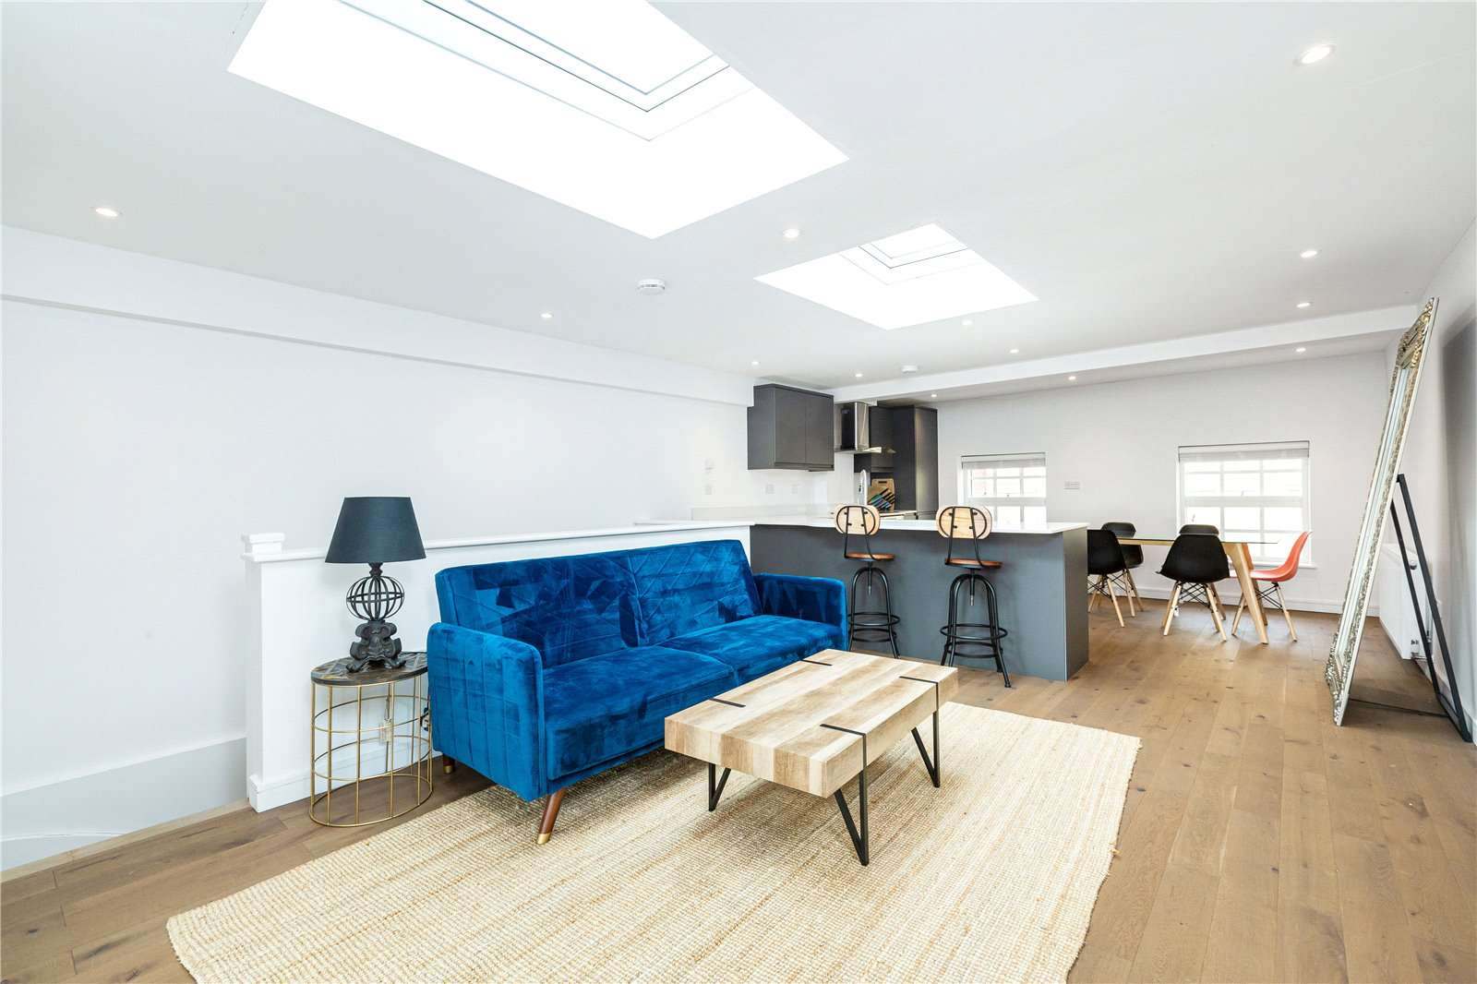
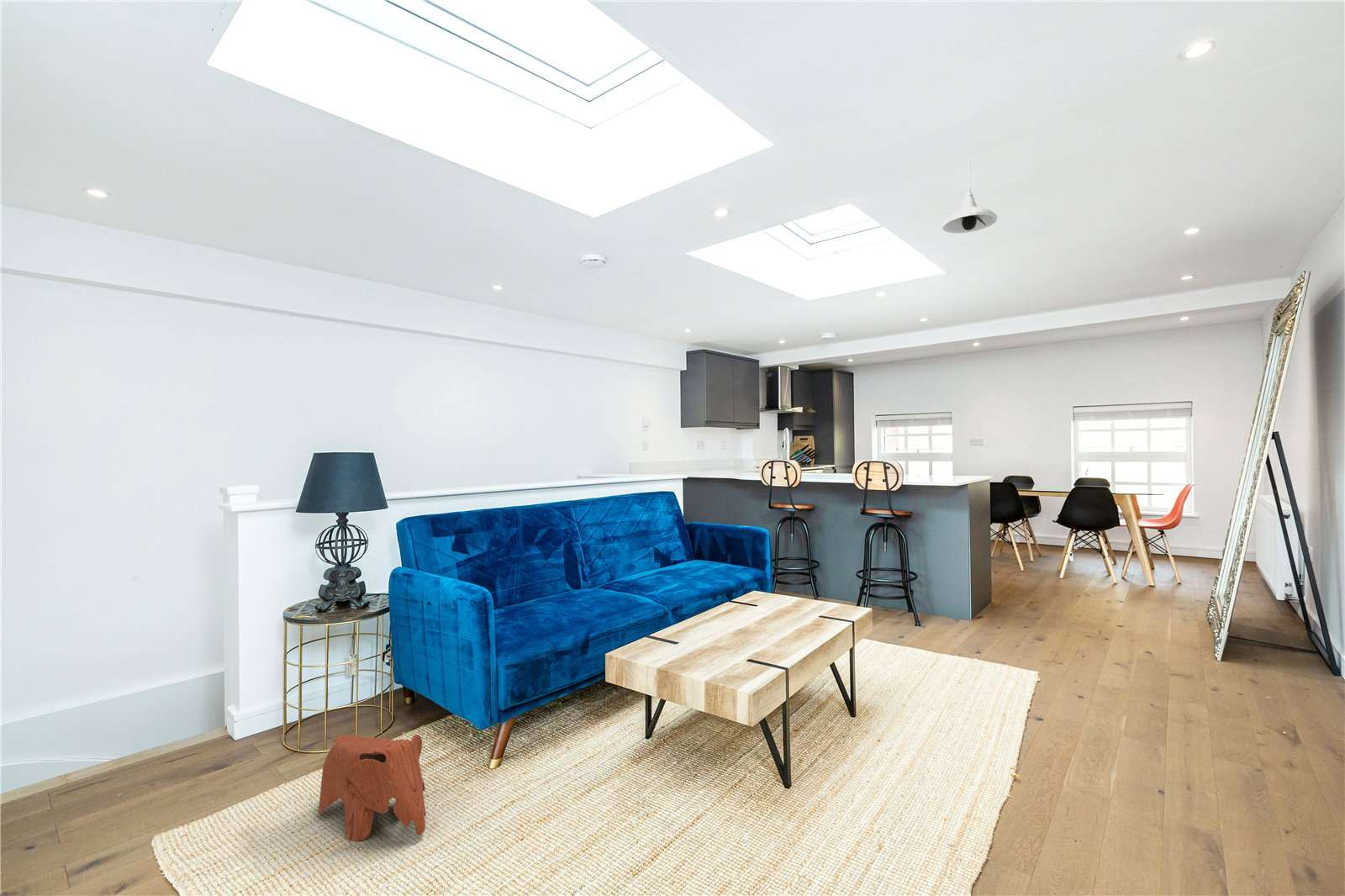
+ pendant light [942,159,998,234]
+ toy elephant [317,734,427,842]
